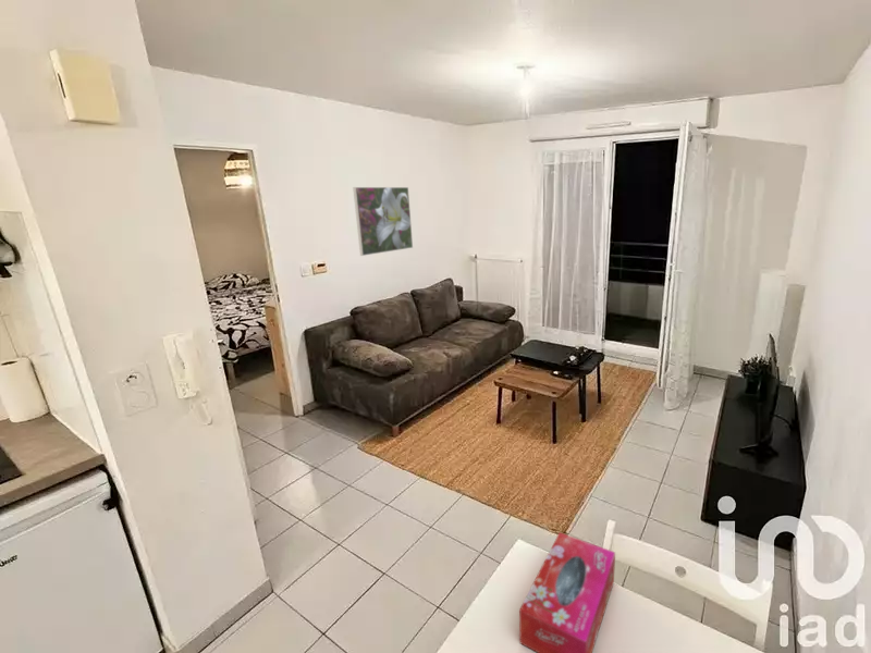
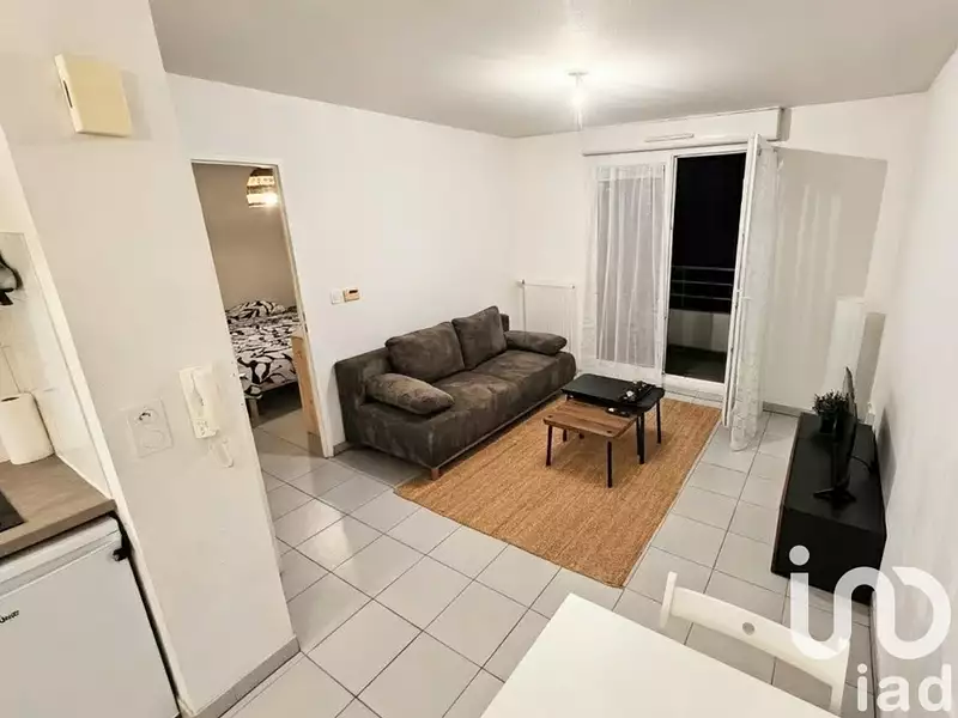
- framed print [352,186,414,257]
- tissue box [518,531,616,653]
